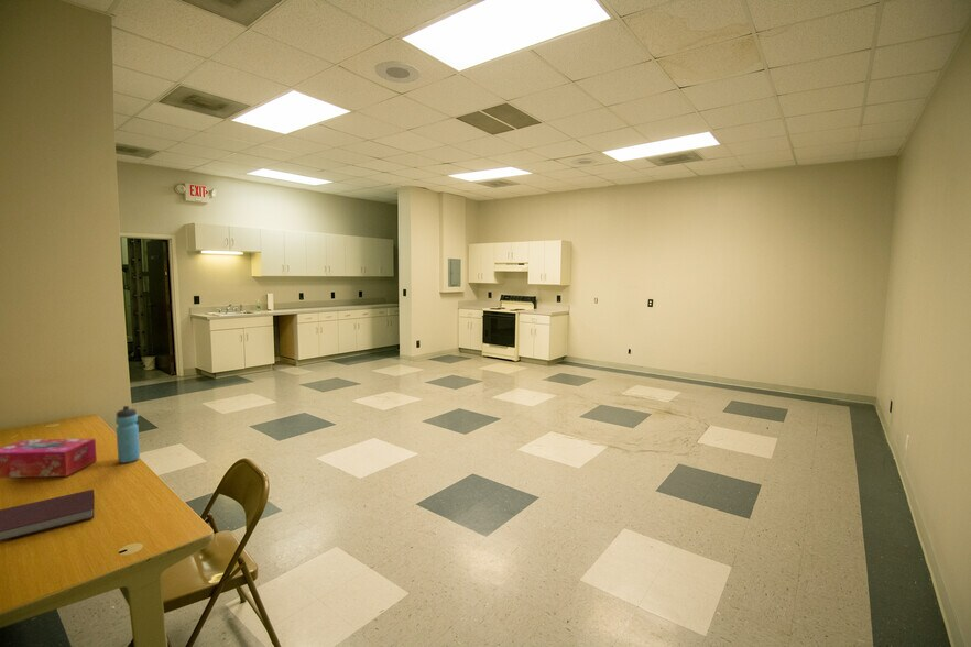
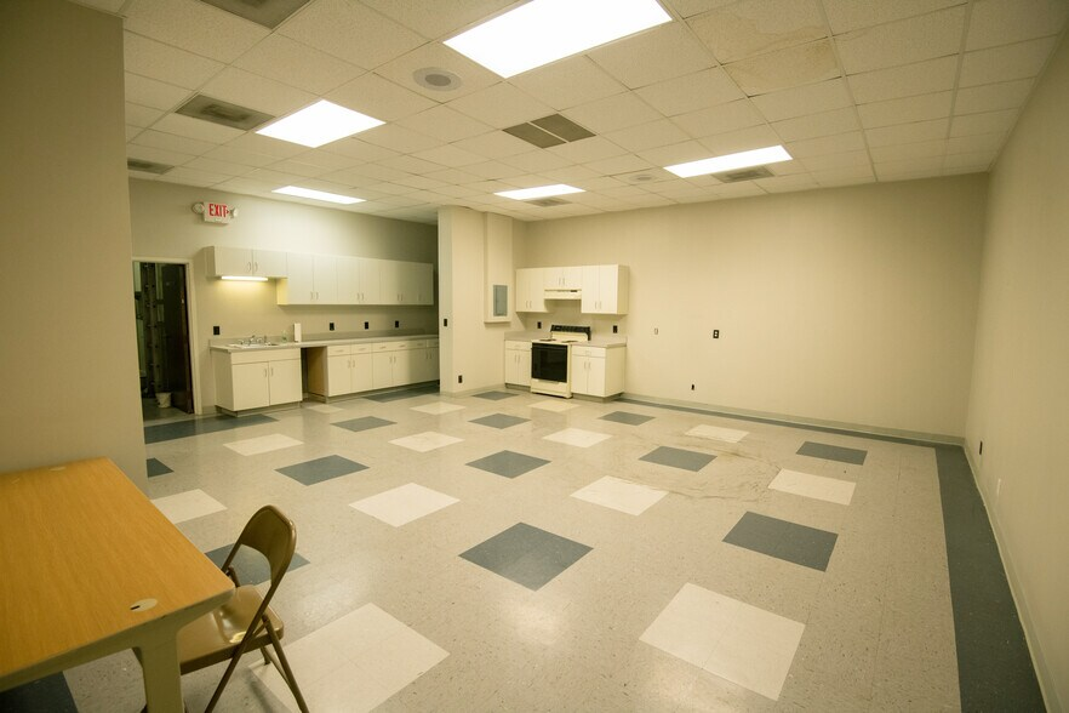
- tissue box [0,438,98,479]
- water bottle [114,405,141,464]
- notebook [0,489,96,542]
